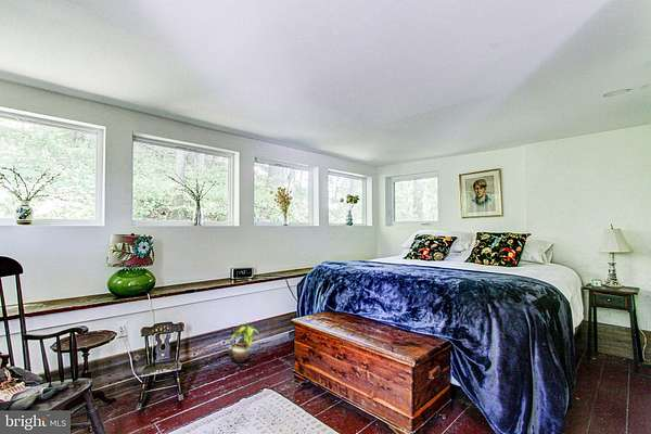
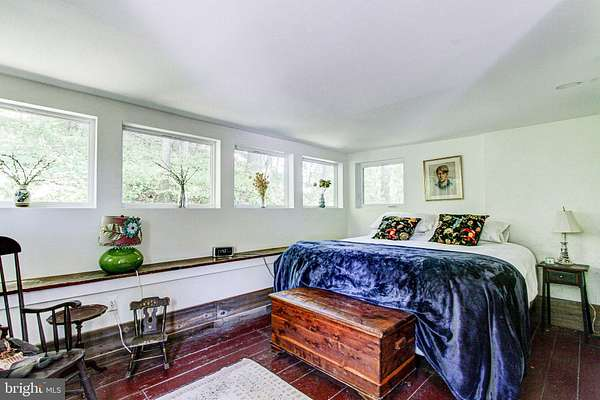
- potted plant [228,321,259,363]
